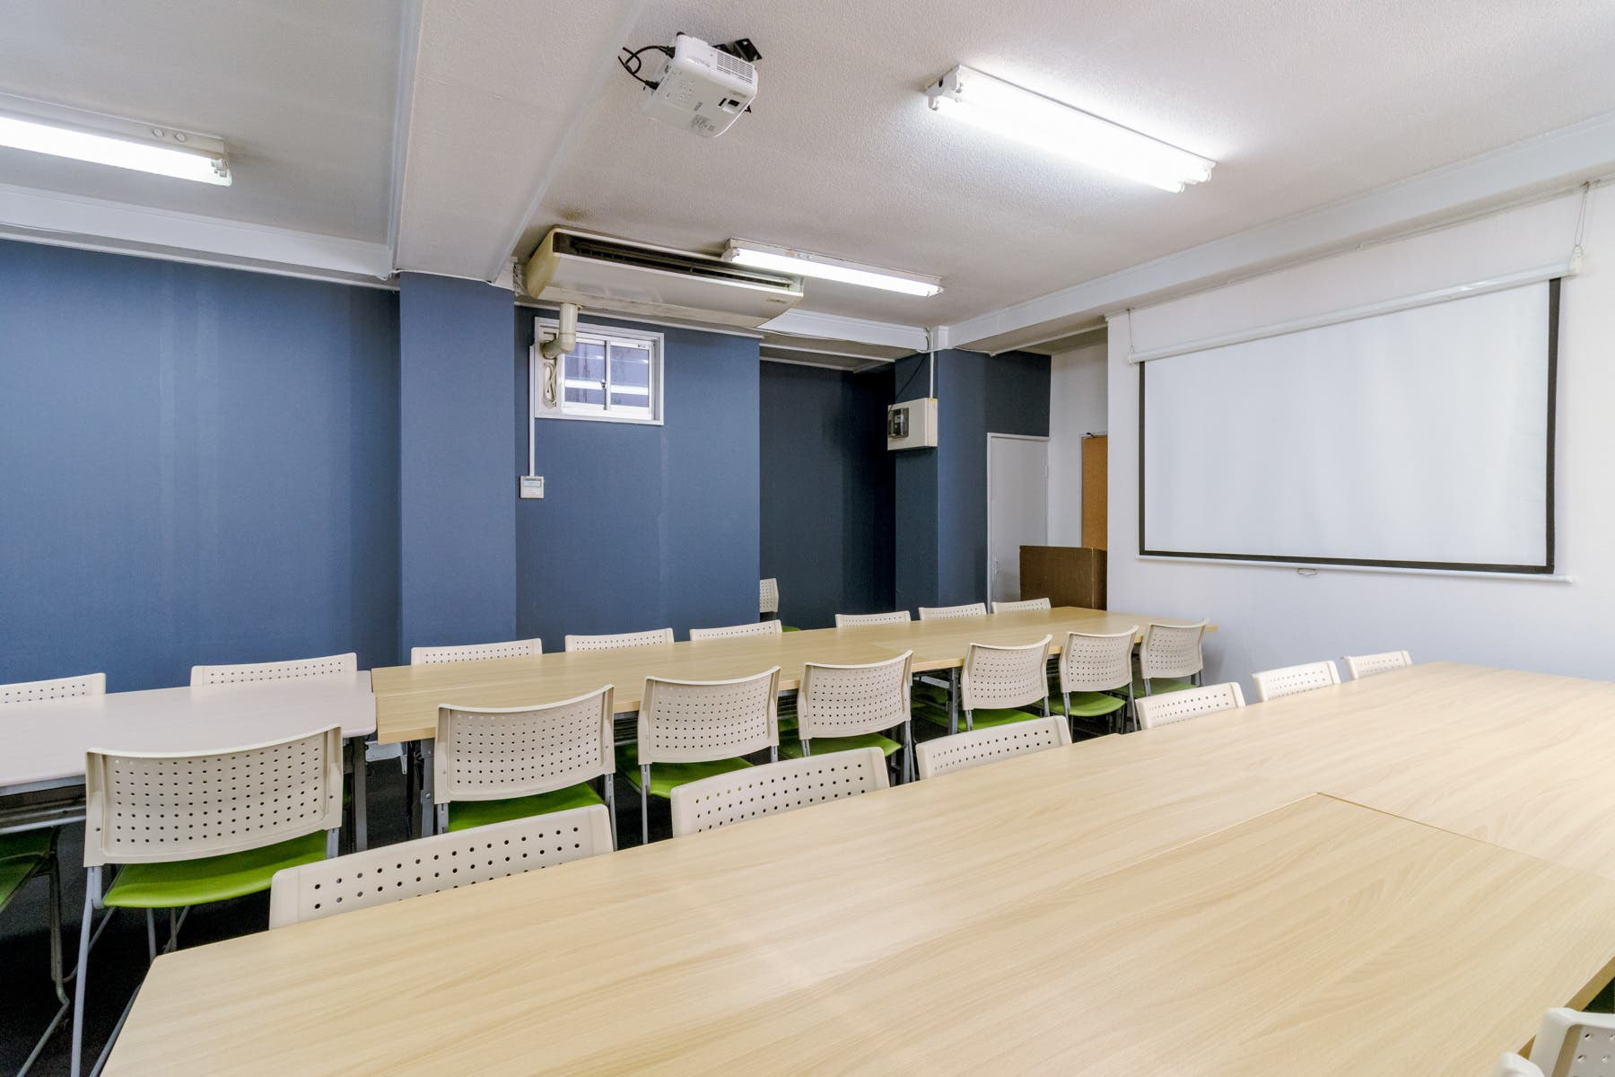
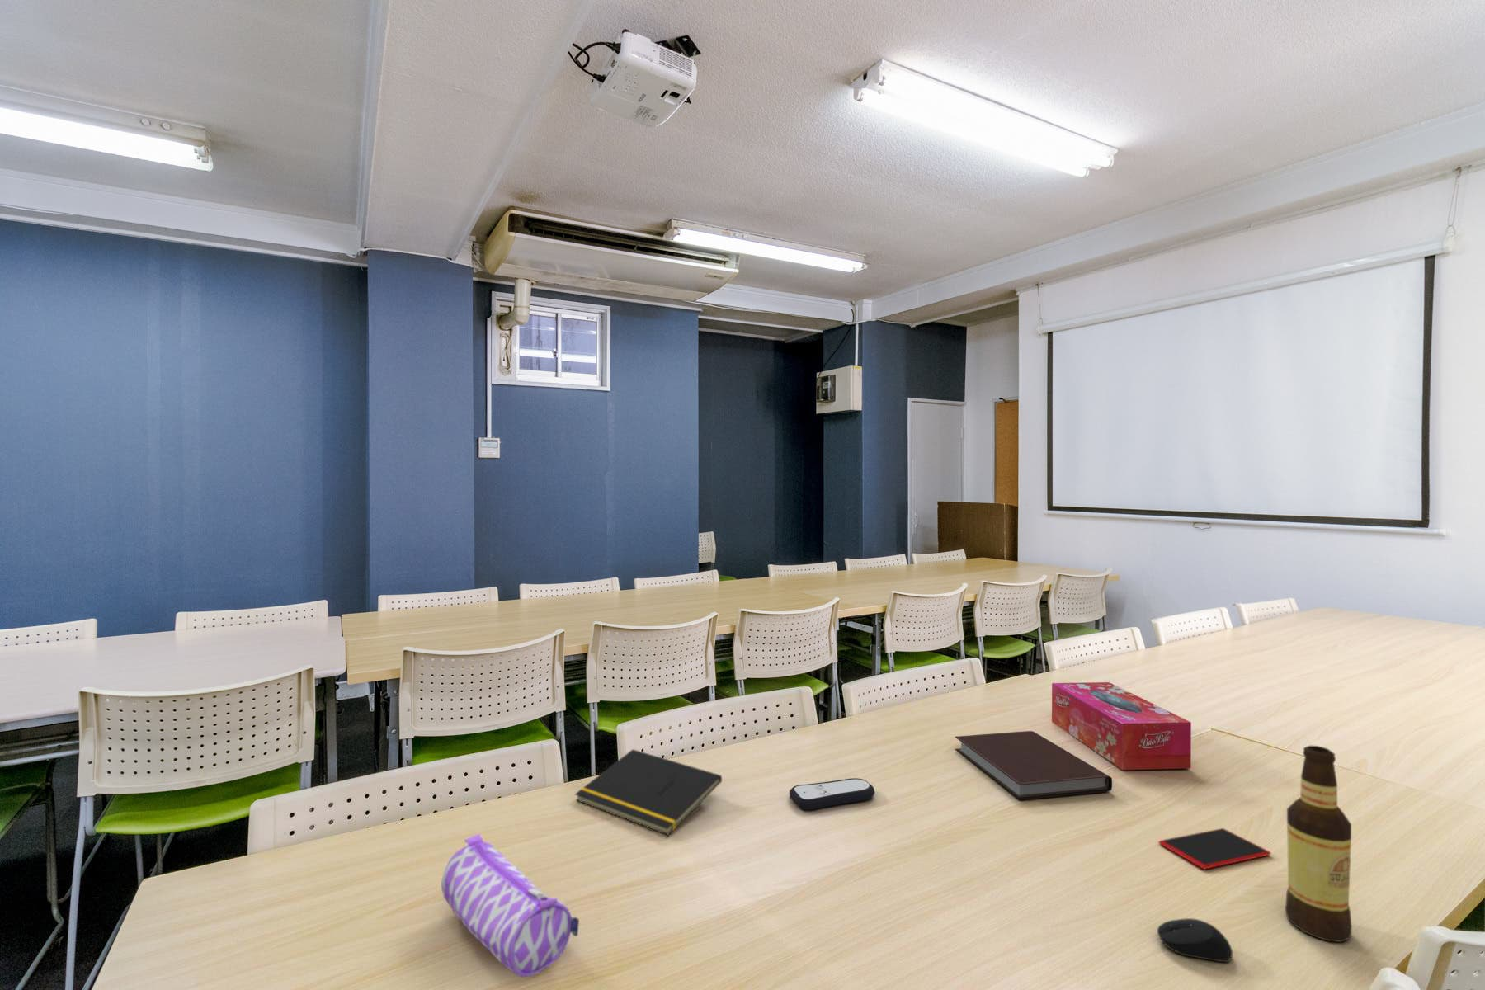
+ smartphone [1158,828,1272,871]
+ bottle [1285,745,1354,942]
+ remote control [789,777,875,811]
+ computer mouse [1157,917,1233,962]
+ notebook [954,730,1113,801]
+ pencil case [441,833,580,978]
+ tissue box [1051,682,1192,770]
+ notepad [575,748,723,835]
